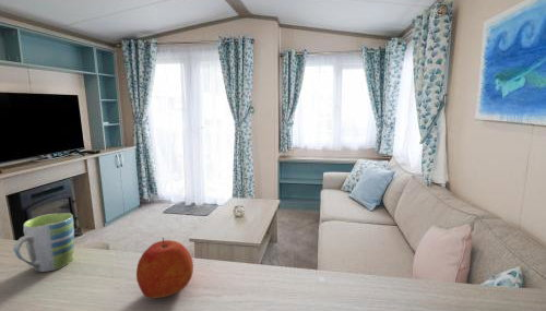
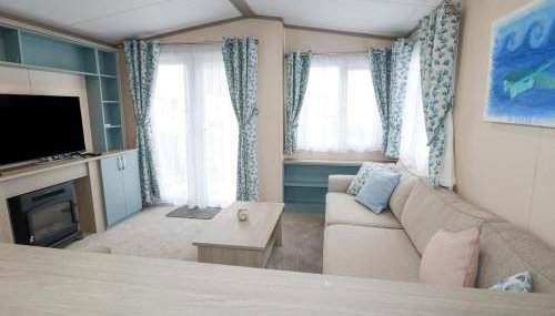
- mug [12,212,75,273]
- apple [135,237,194,299]
